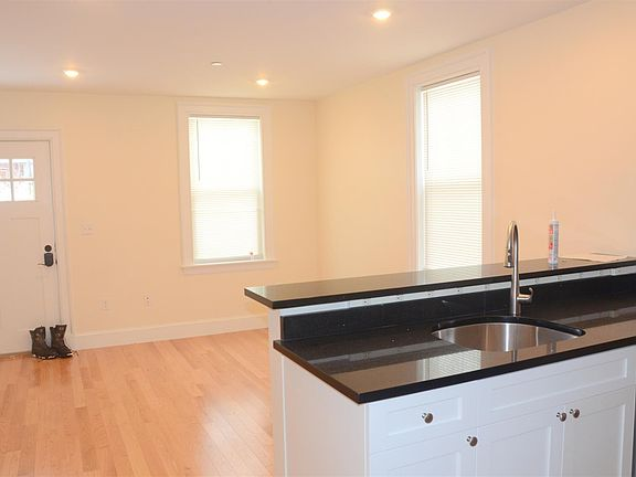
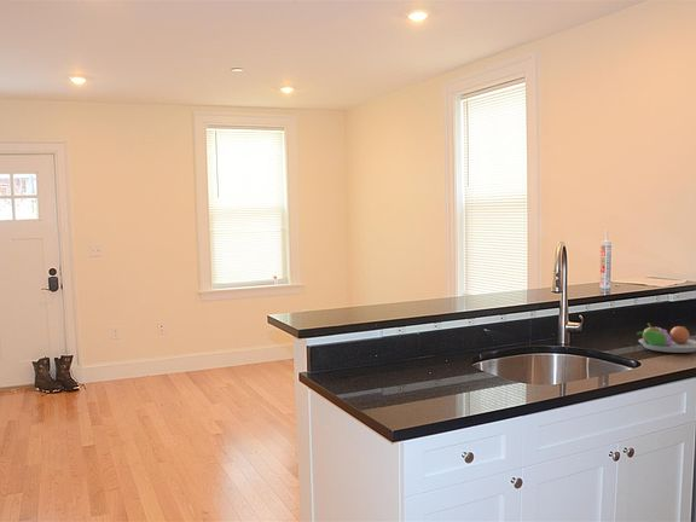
+ fruit bowl [636,321,696,354]
